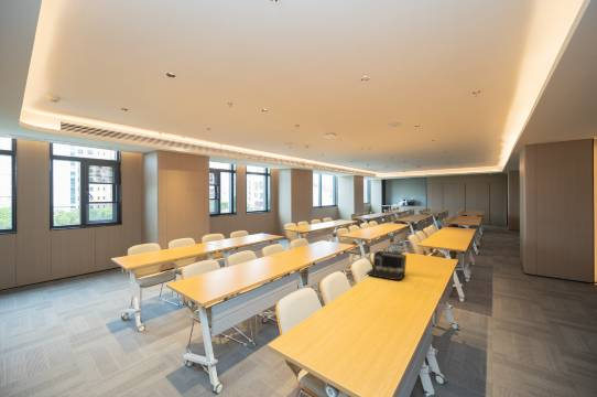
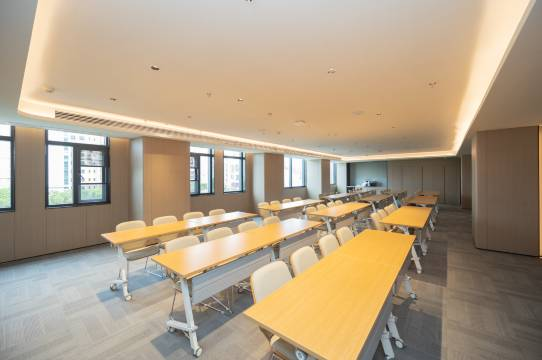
- laptop [365,249,408,281]
